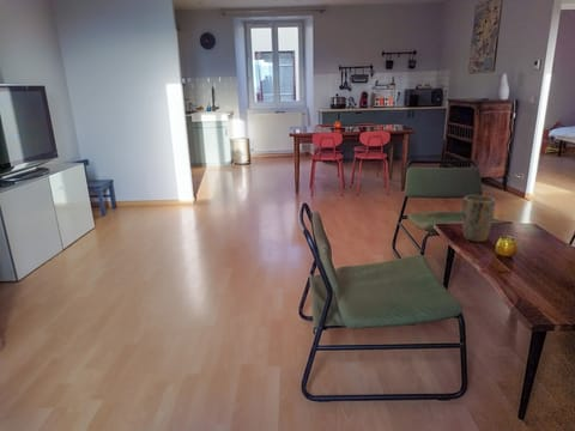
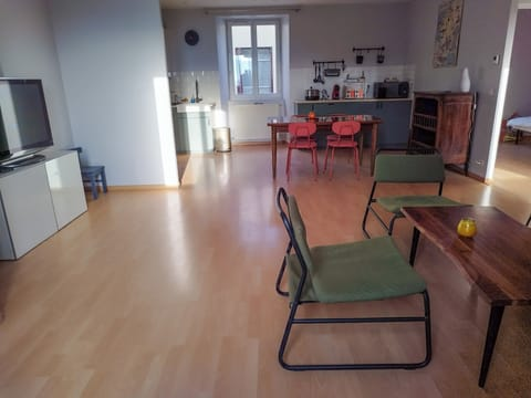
- plant pot [461,194,496,243]
